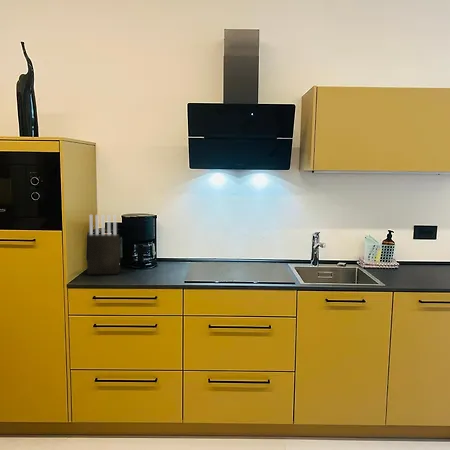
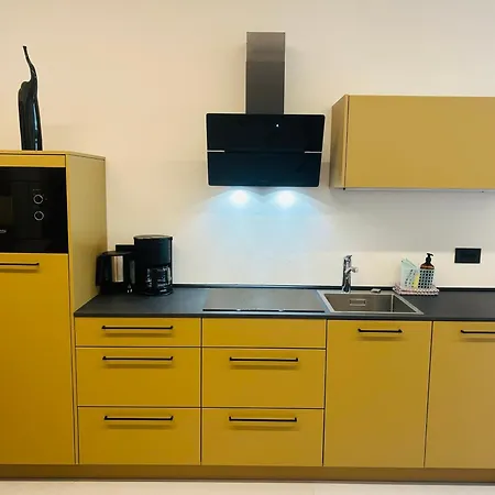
- knife block [86,214,121,275]
